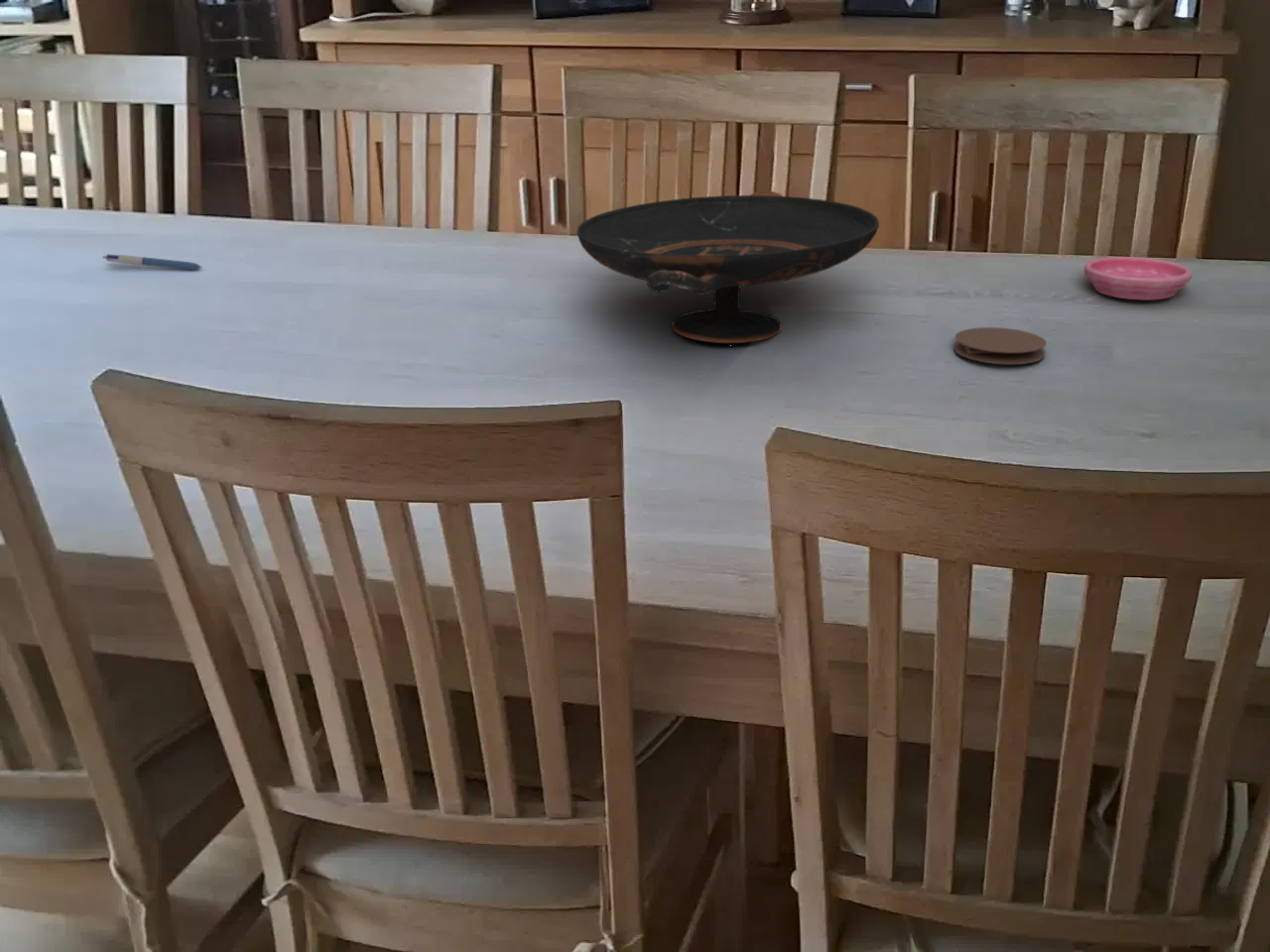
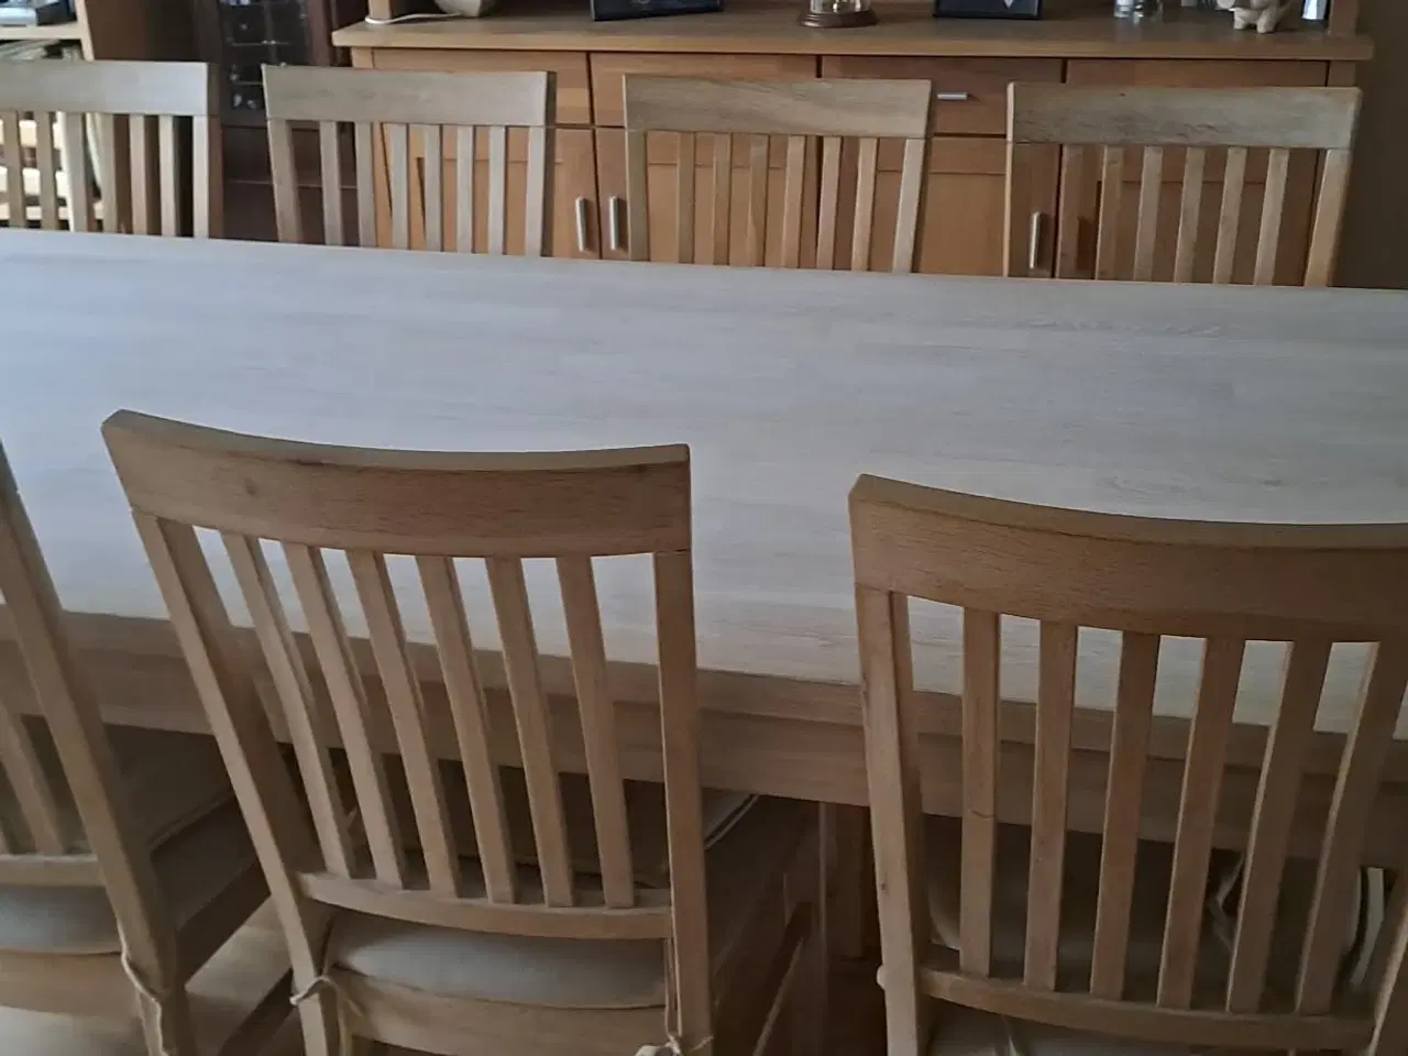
- decorative bowl [576,190,880,344]
- coaster [953,326,1048,365]
- saucer [1083,256,1193,300]
- pen [101,253,203,271]
